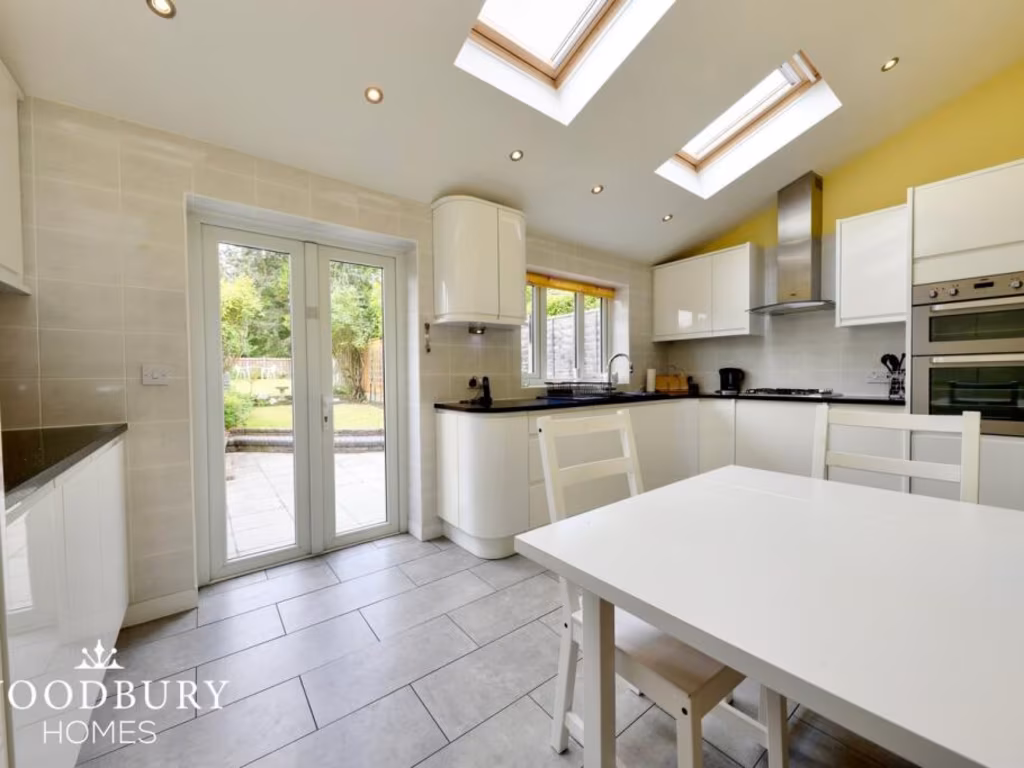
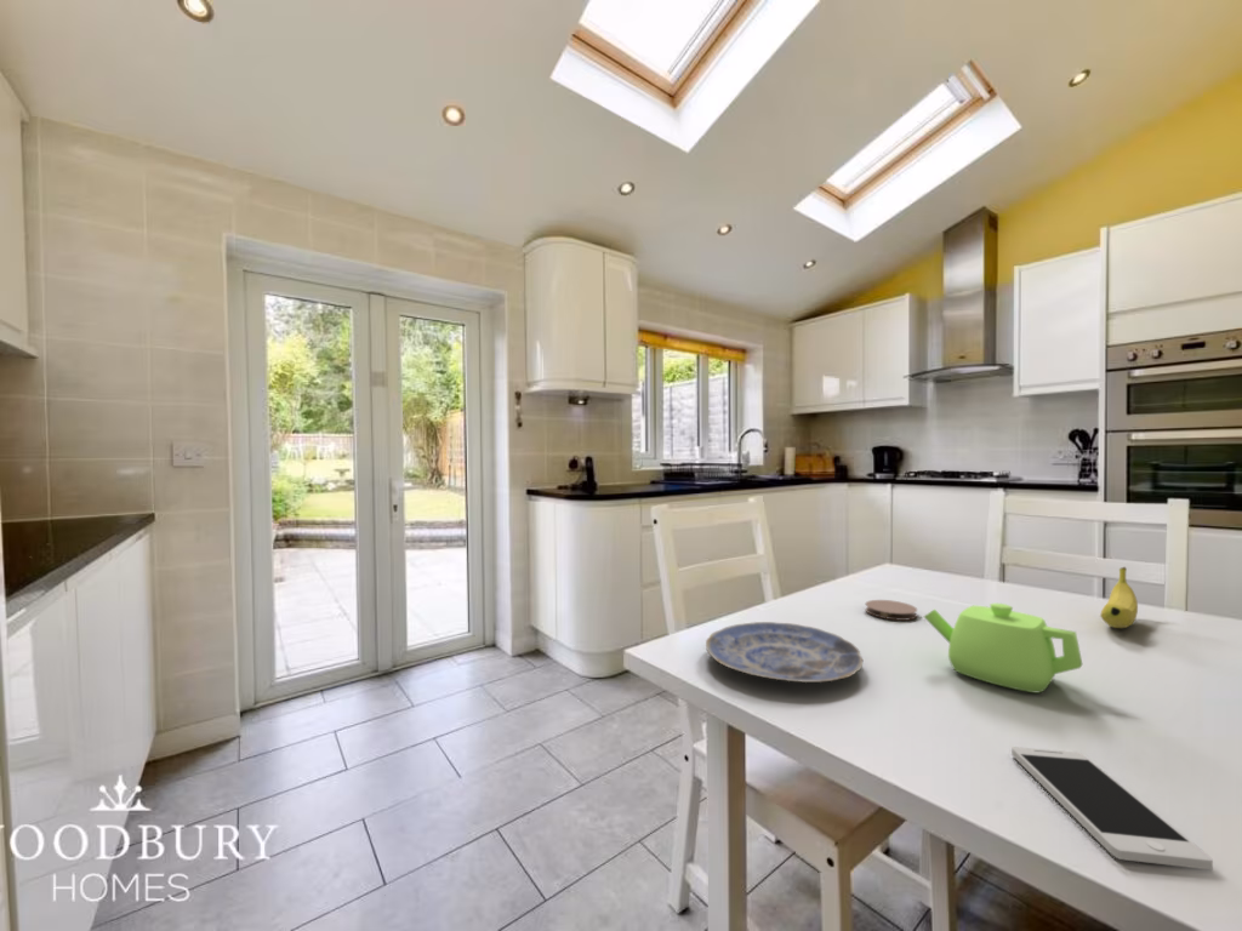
+ fruit [1099,566,1139,629]
+ coaster [865,599,918,622]
+ smartphone [1010,746,1214,870]
+ teapot [923,602,1083,693]
+ plate [705,621,864,684]
